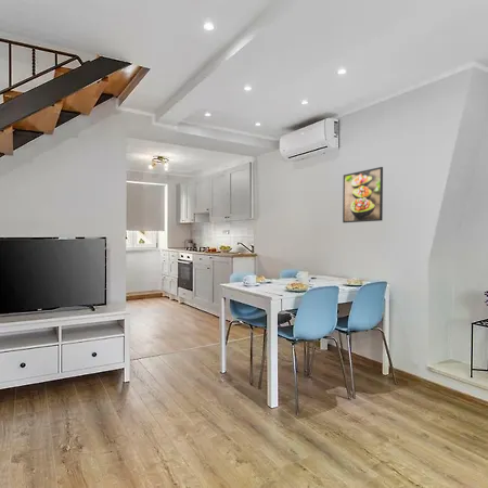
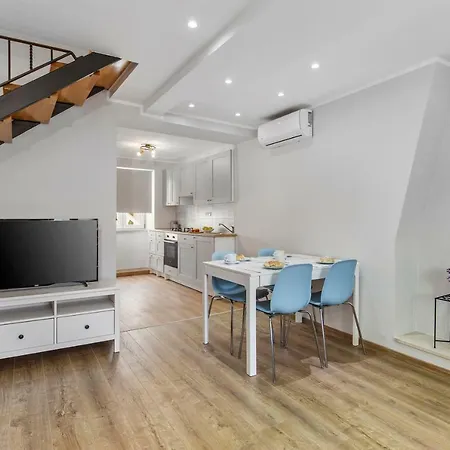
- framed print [342,166,384,223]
